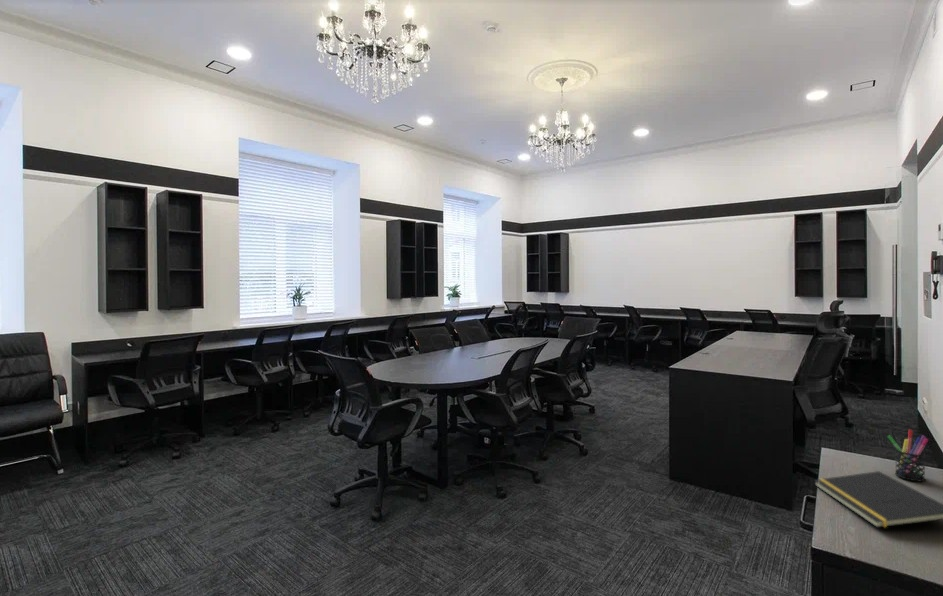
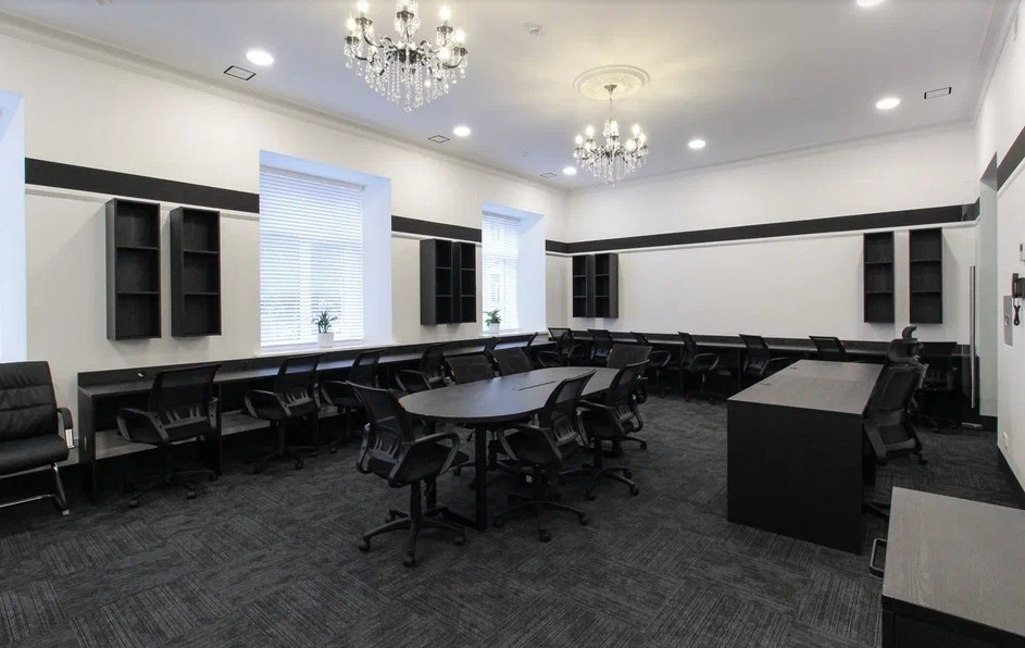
- pen holder [886,429,929,482]
- notepad [813,470,943,529]
